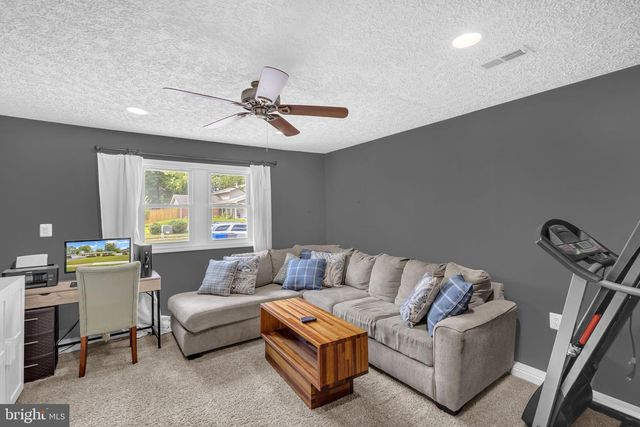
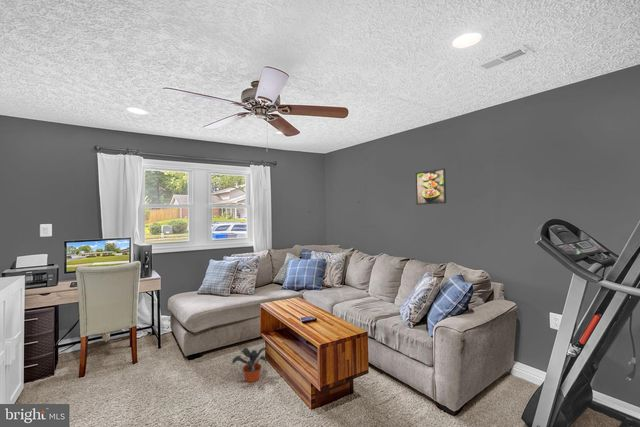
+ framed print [415,167,447,206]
+ potted plant [230,346,269,383]
